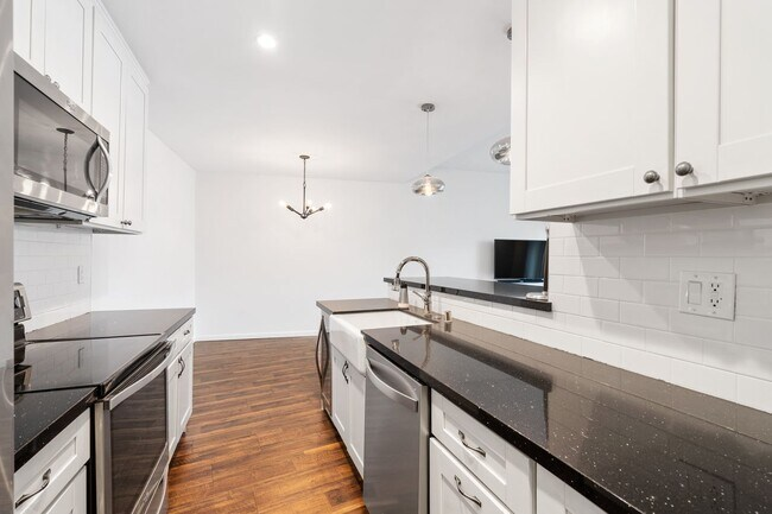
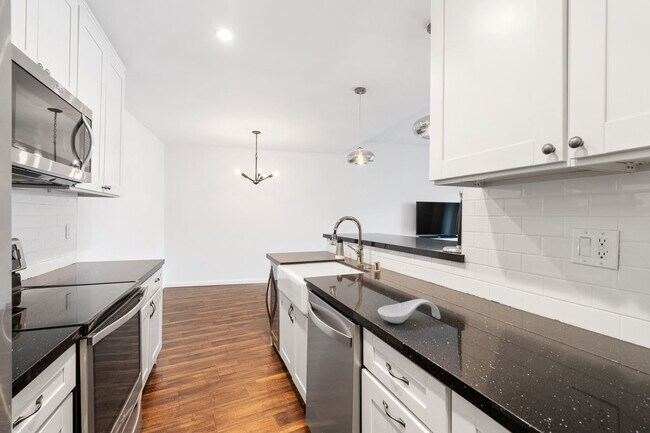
+ spoon rest [377,298,441,324]
